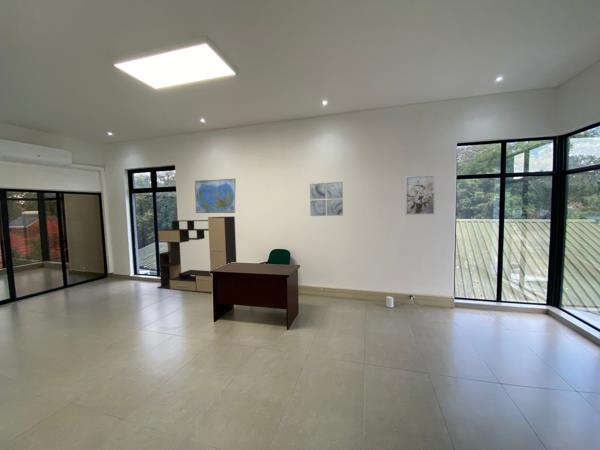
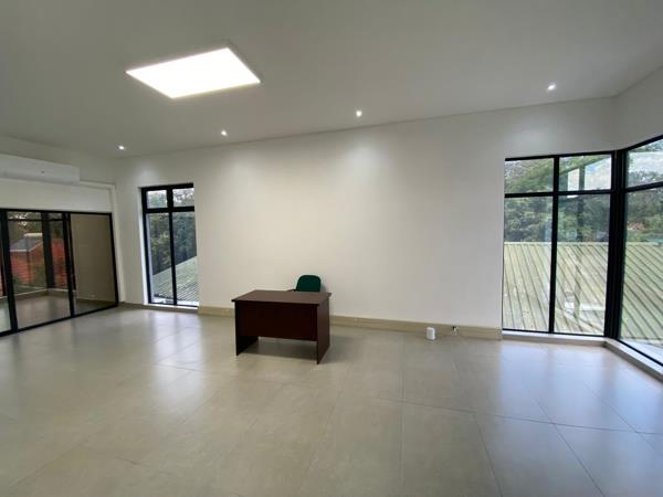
- media console [156,215,237,294]
- world map [194,178,237,214]
- wall art [309,181,344,217]
- wall art [404,174,436,216]
